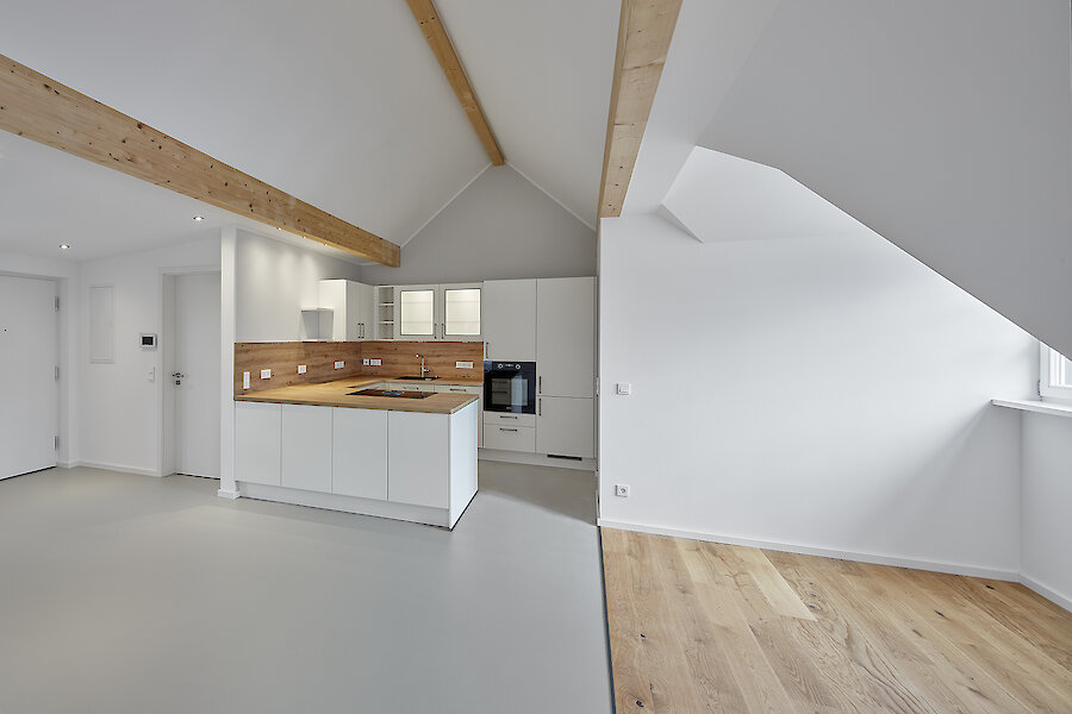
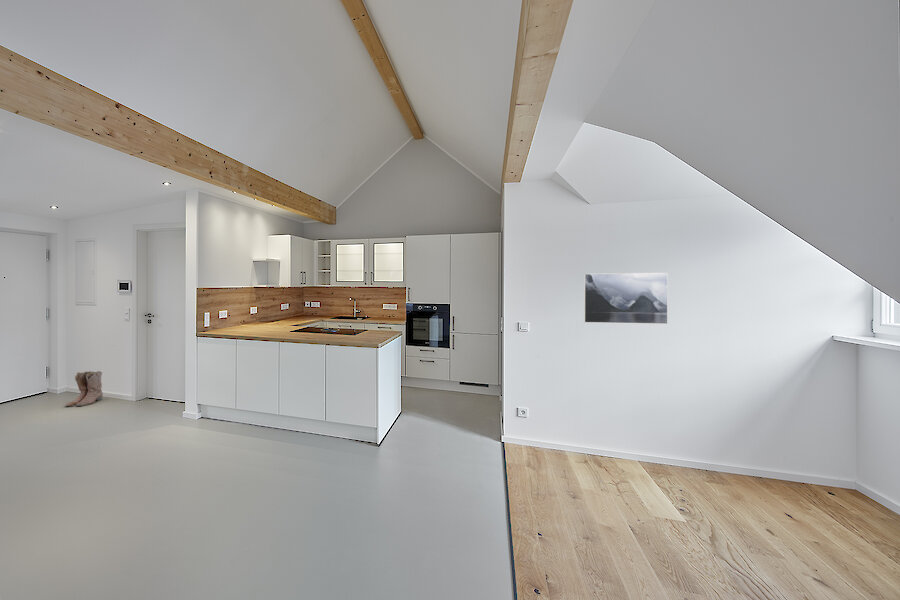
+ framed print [583,271,669,325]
+ boots [64,370,104,407]
